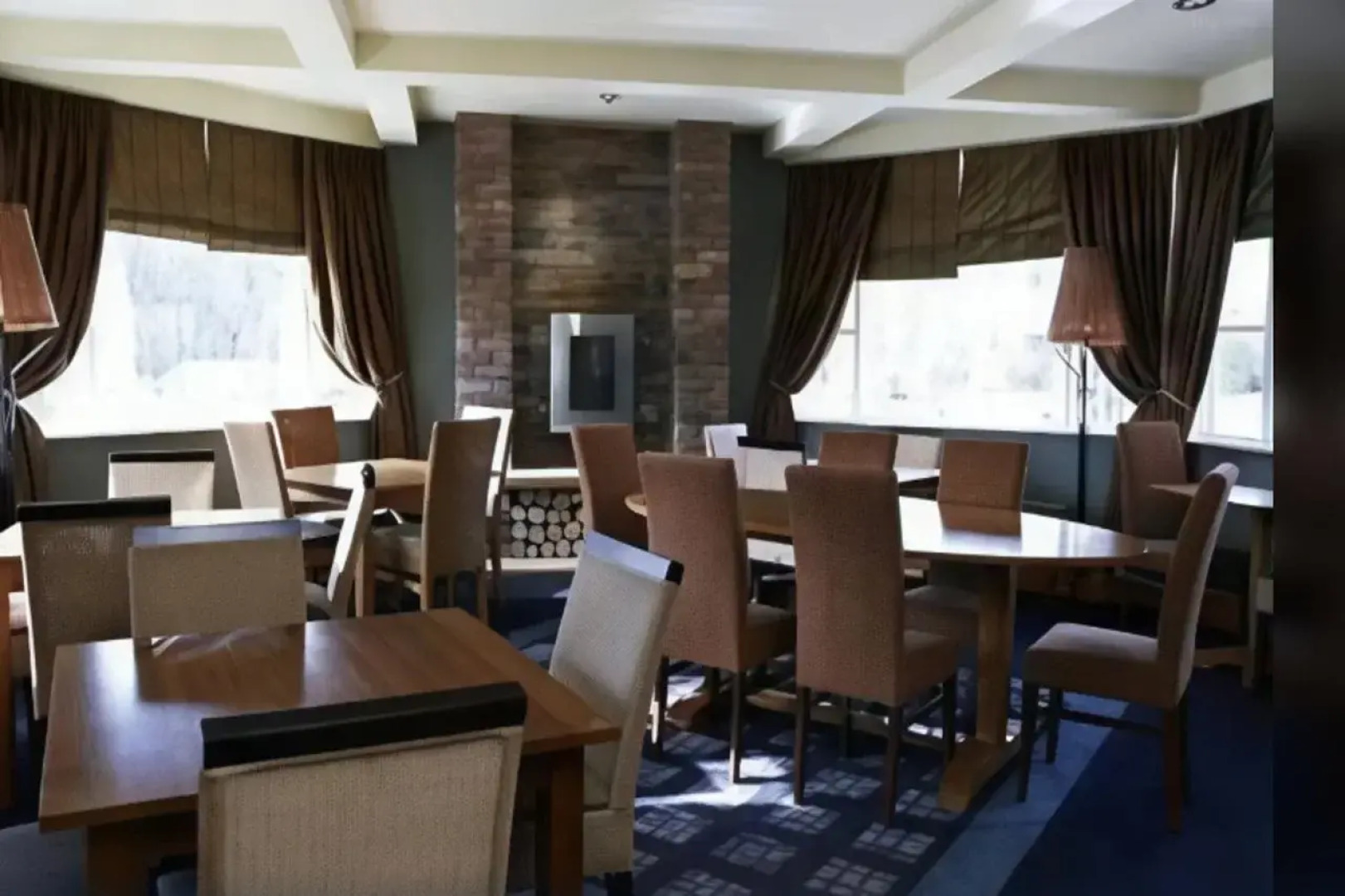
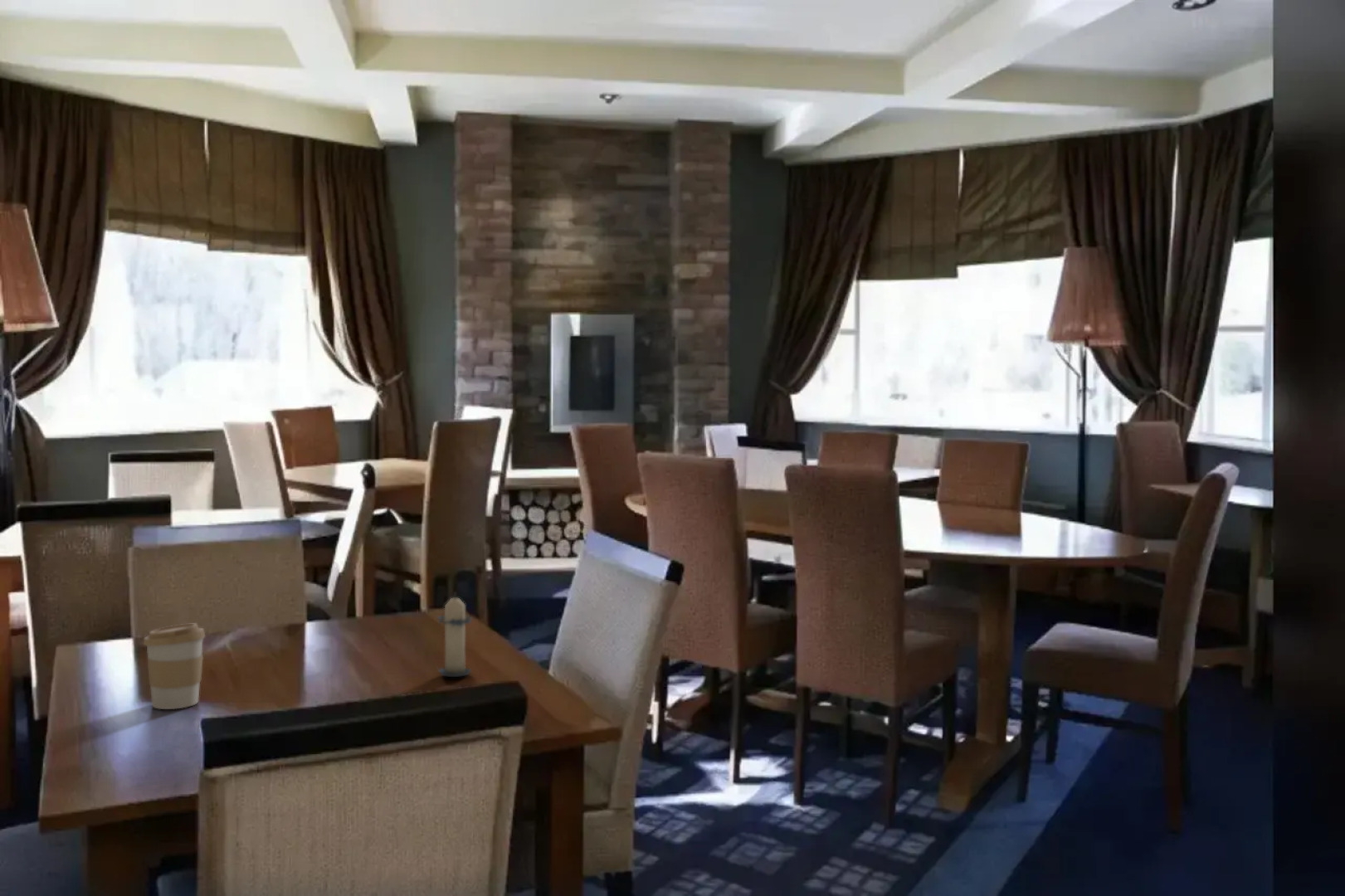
+ candle [436,592,474,678]
+ coffee cup [143,623,207,710]
